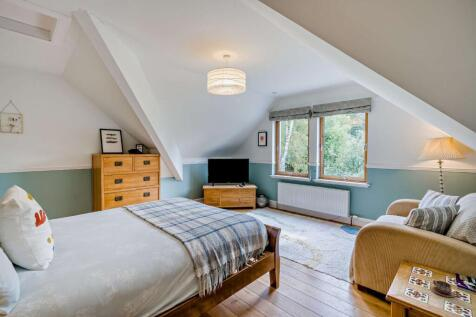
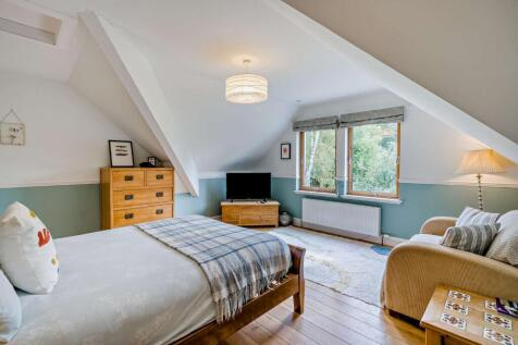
- cup [431,279,456,298]
